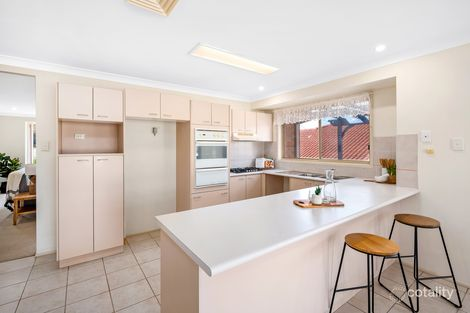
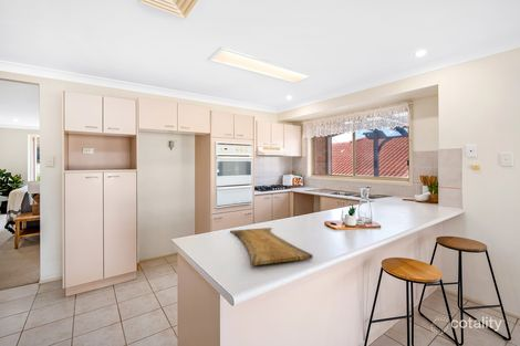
+ cutting board [229,227,313,266]
